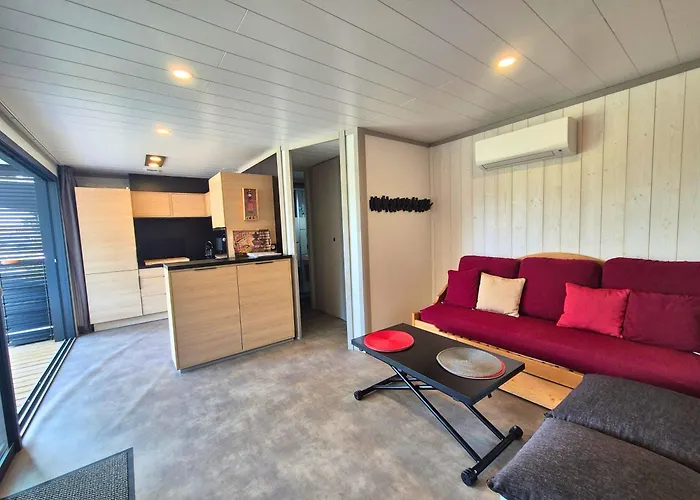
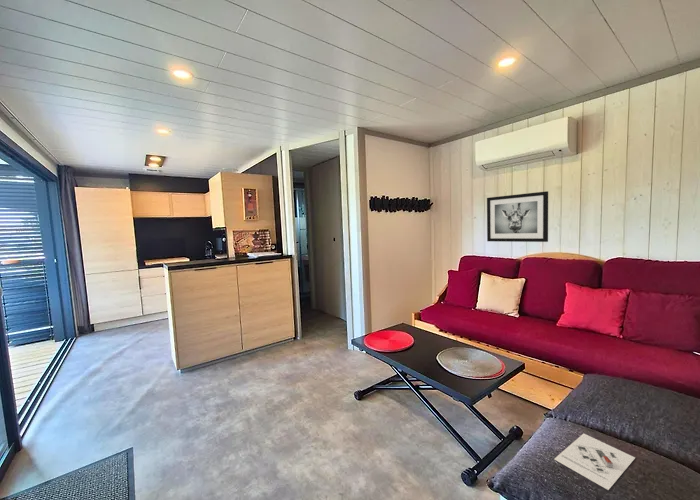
+ wall art [486,190,549,243]
+ architectural model [553,433,636,491]
